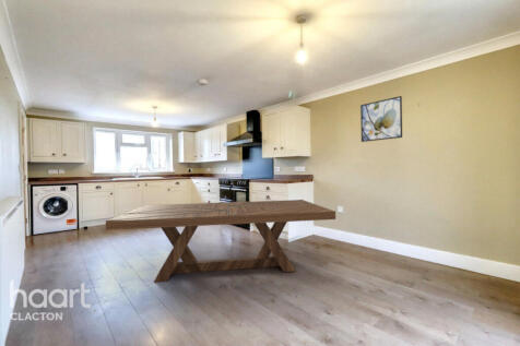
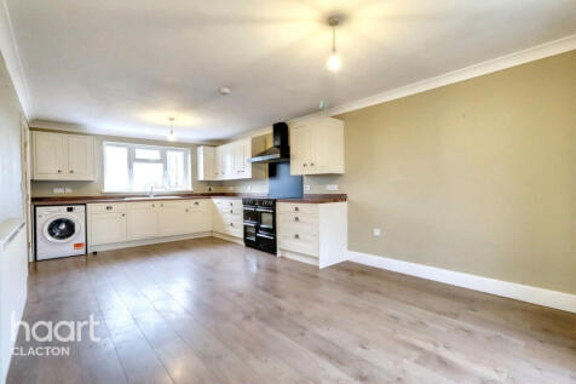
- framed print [359,95,403,143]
- dining table [105,199,336,283]
